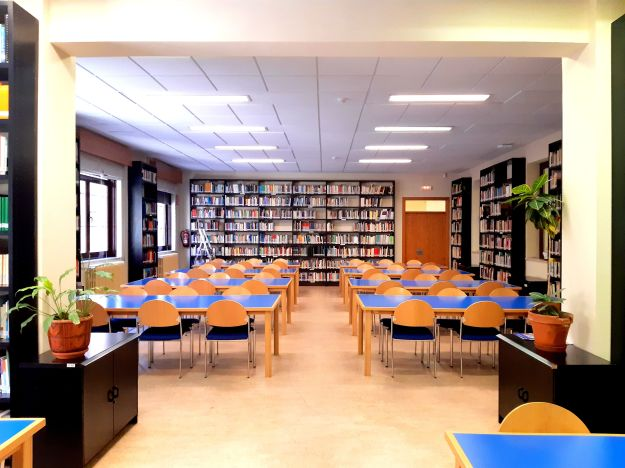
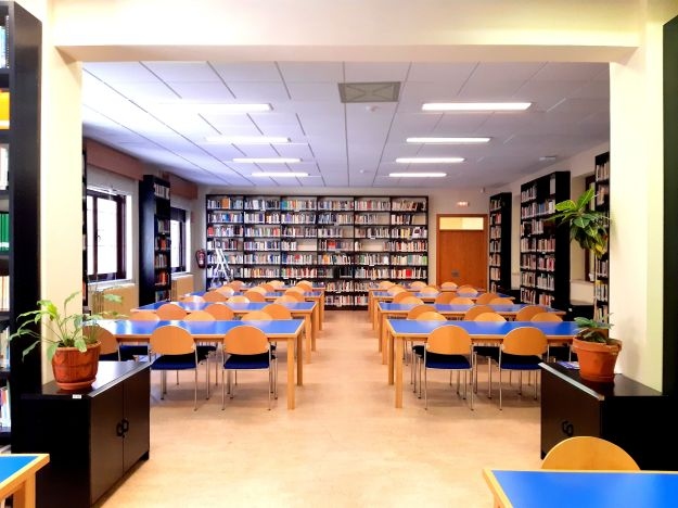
+ ceiling vent [336,80,402,104]
